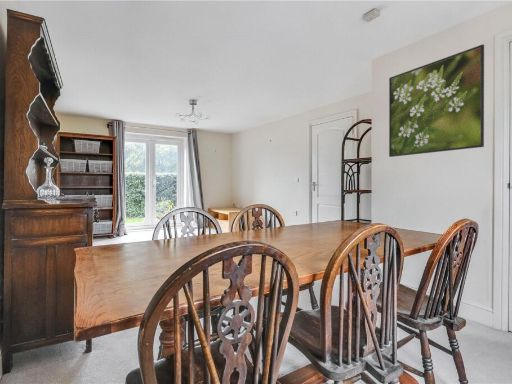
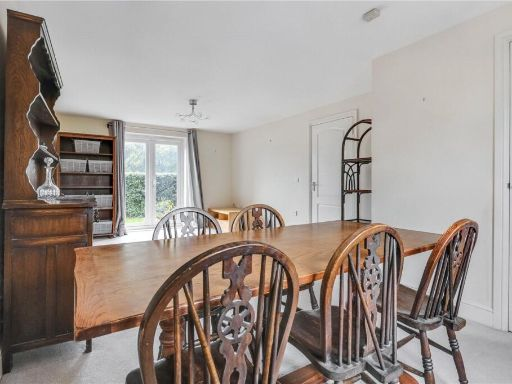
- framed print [388,43,485,158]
